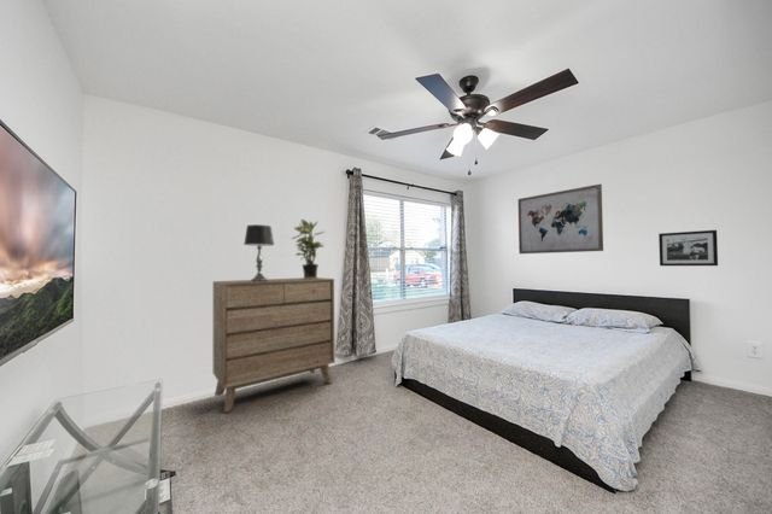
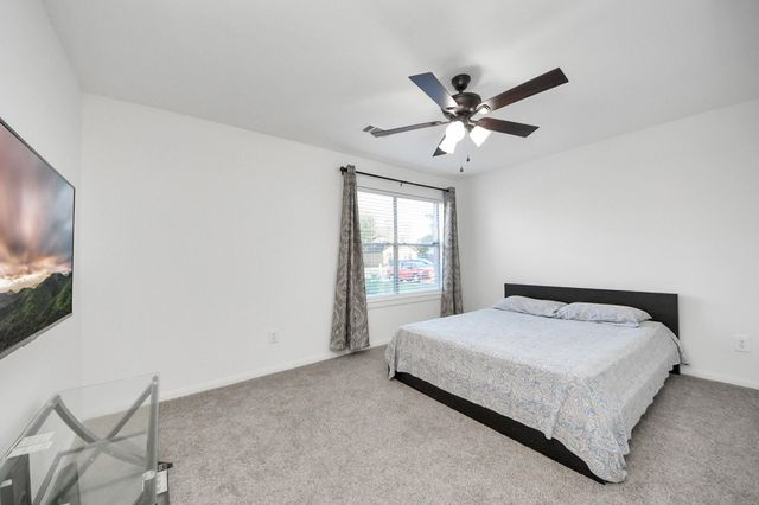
- table lamp [242,223,275,281]
- picture frame [657,229,719,267]
- potted plant [291,218,326,280]
- dresser [212,276,337,414]
- wall art [517,183,604,255]
